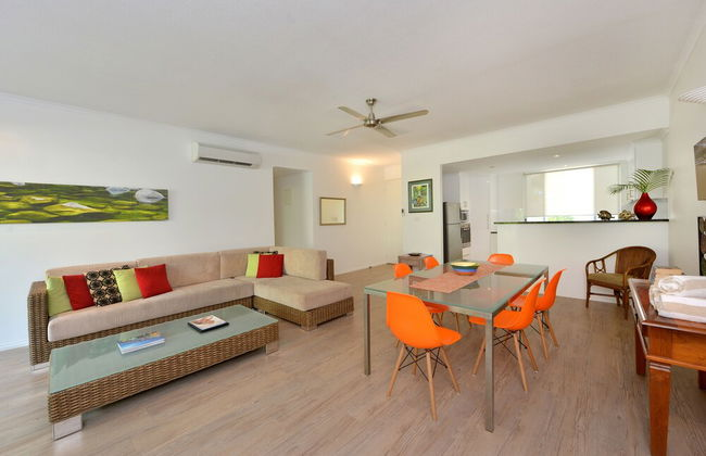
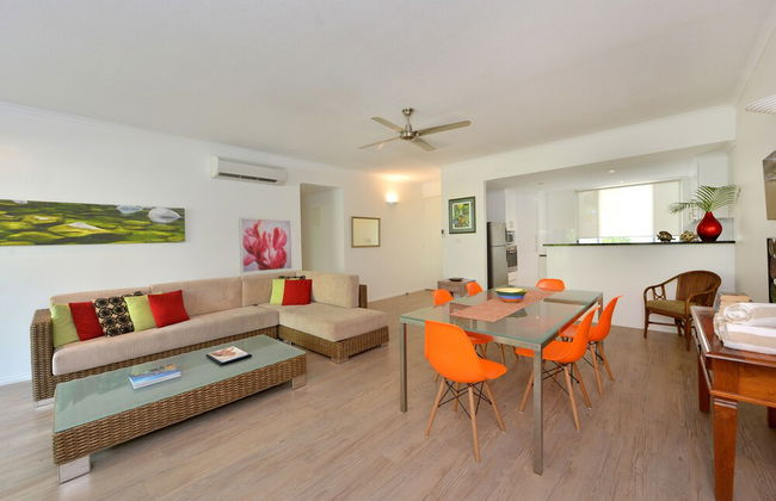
+ wall art [238,216,295,276]
